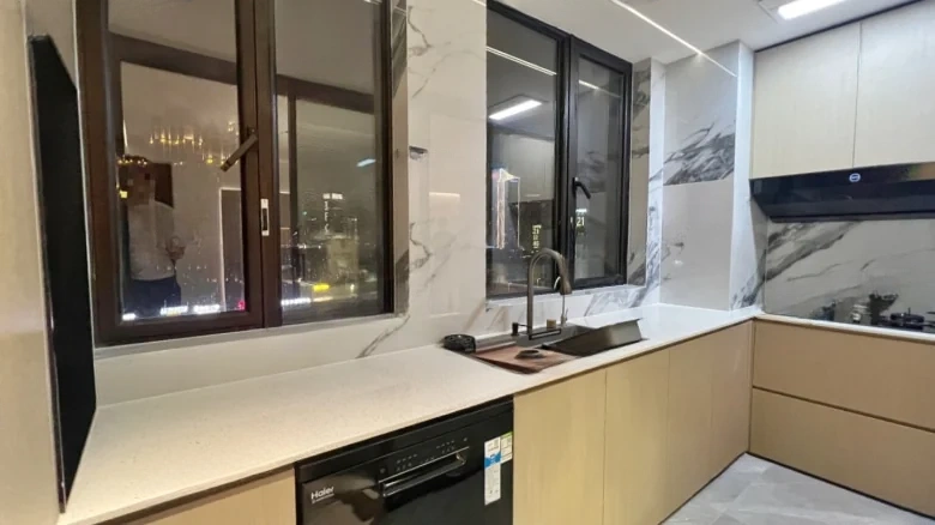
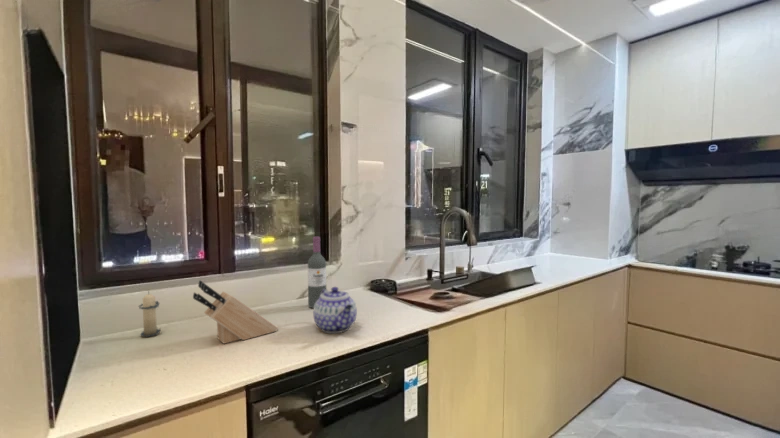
+ wine bottle [307,236,327,309]
+ candle [138,290,162,338]
+ teapot [312,286,358,334]
+ knife block [192,279,279,345]
